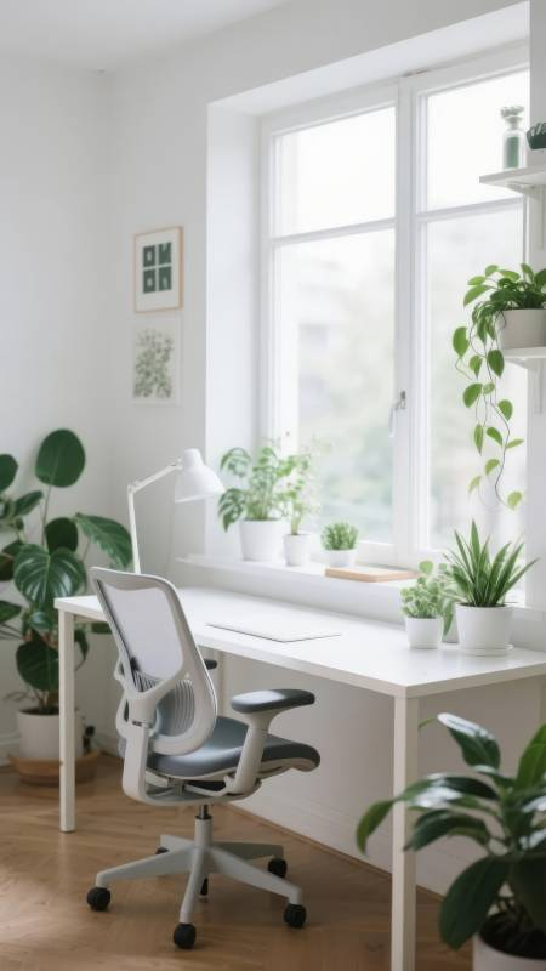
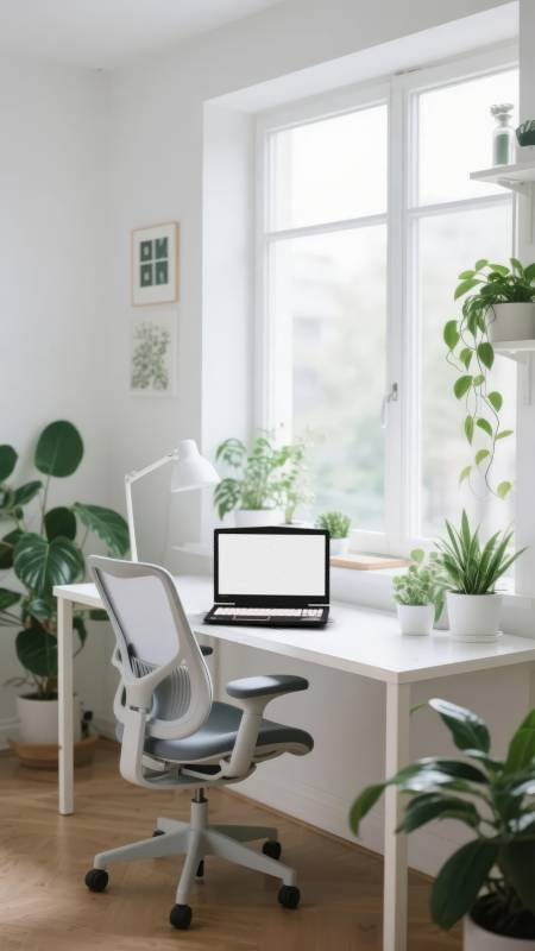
+ laptop [202,524,332,626]
